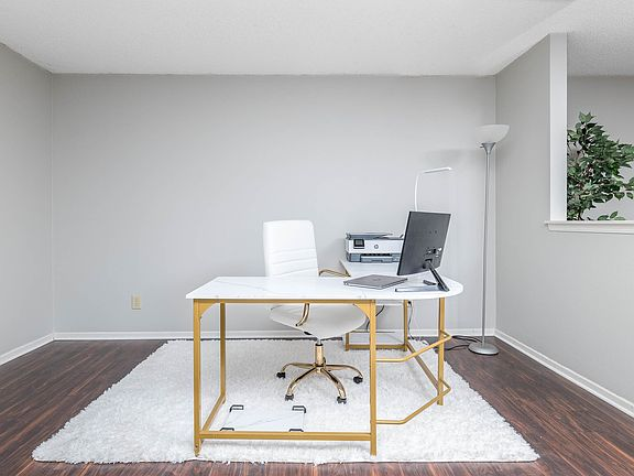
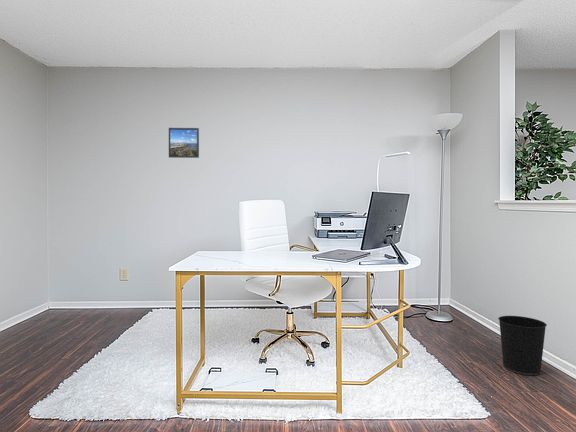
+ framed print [168,127,200,159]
+ wastebasket [497,315,548,376]
